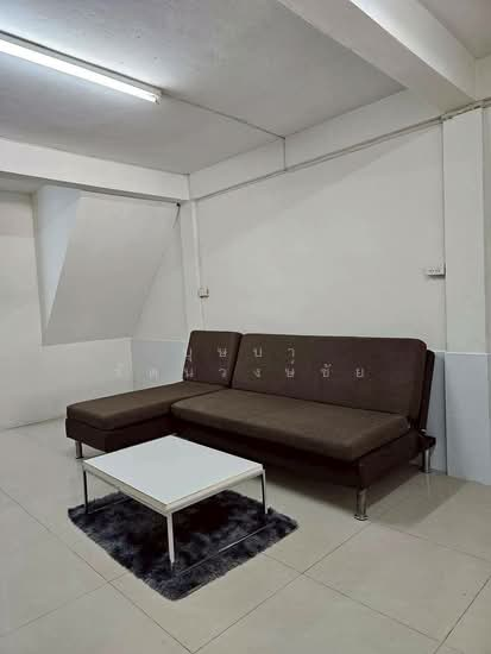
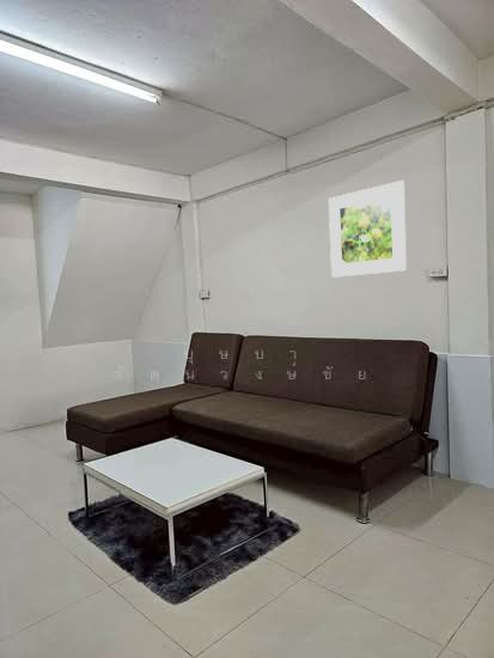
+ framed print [328,179,408,279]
